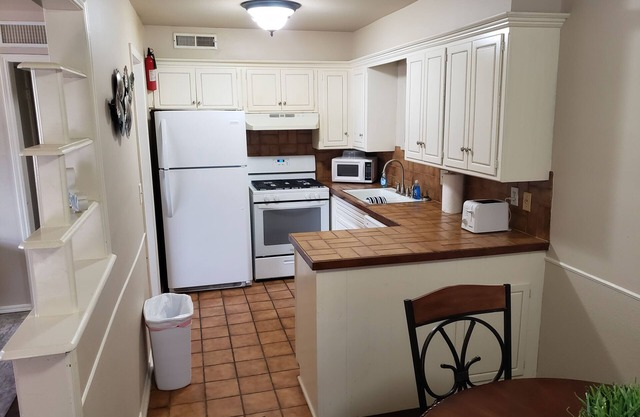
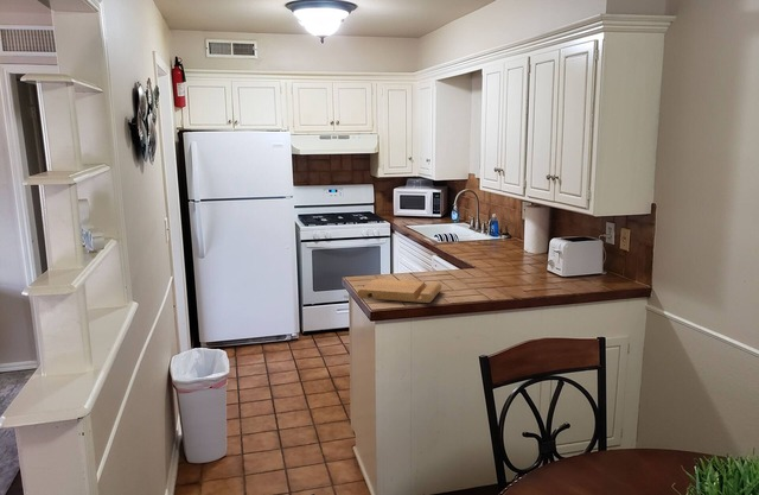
+ cutting board [356,278,442,304]
